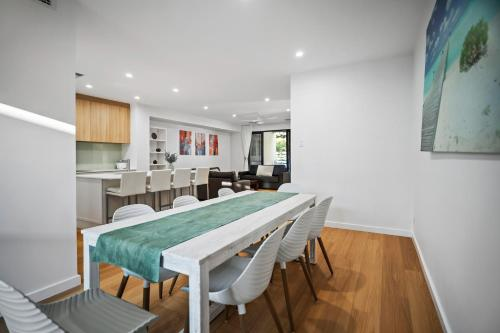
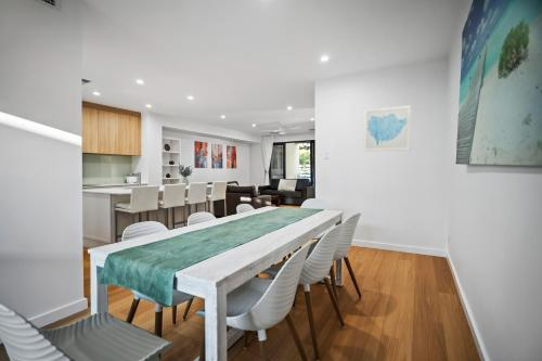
+ wall art [362,104,412,153]
